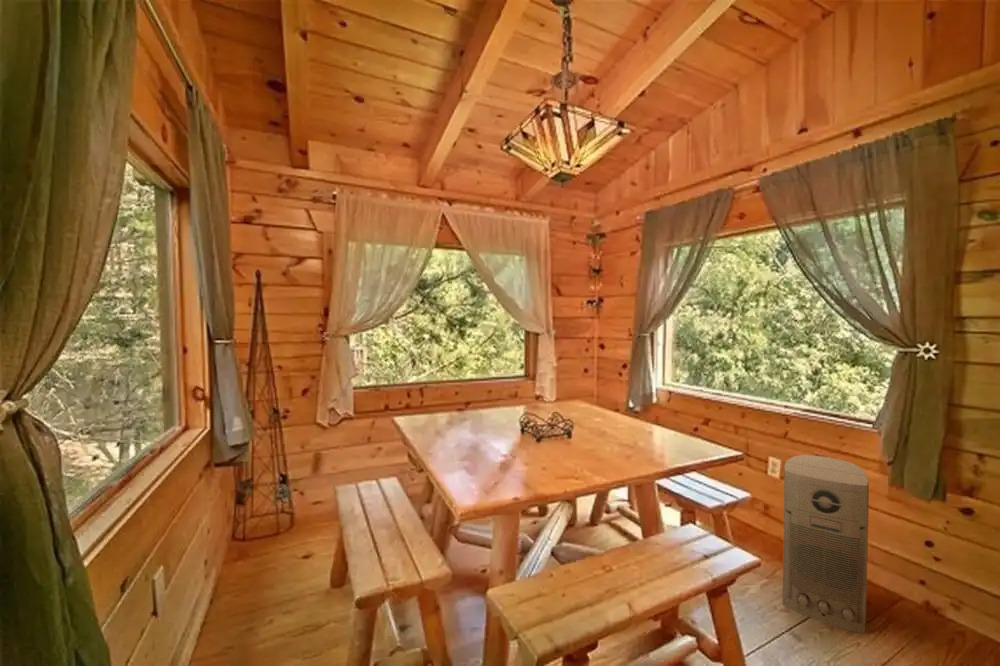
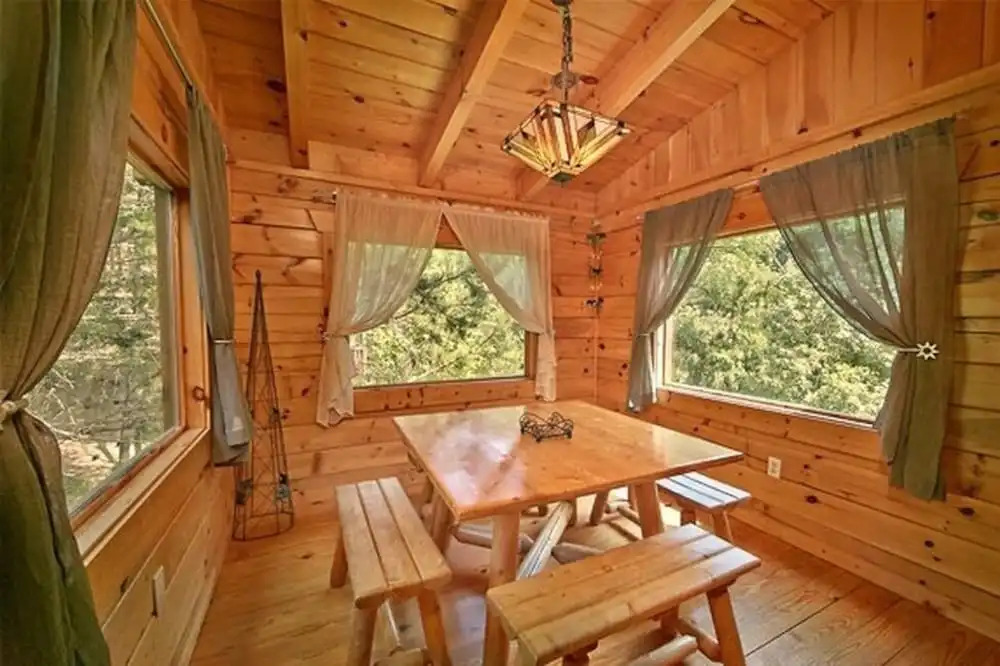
- air purifier [782,454,870,634]
